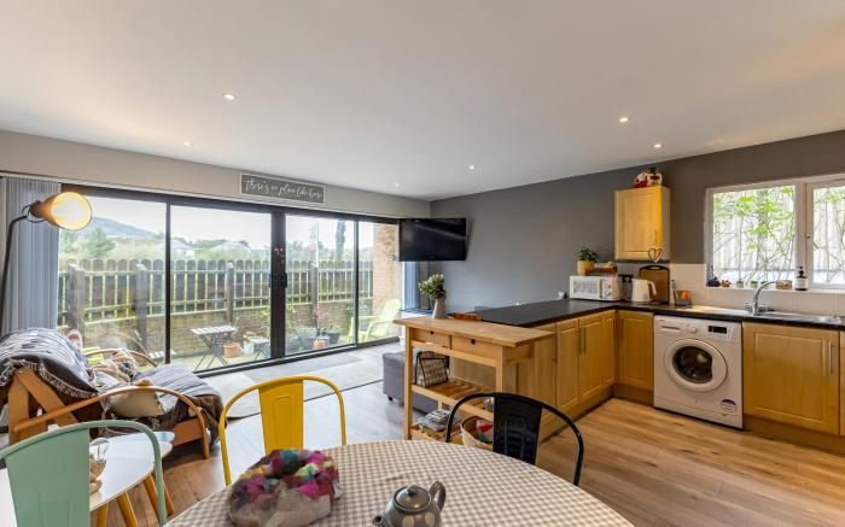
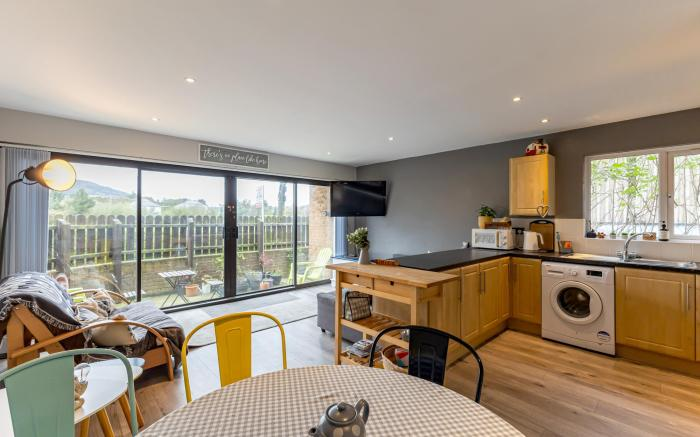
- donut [225,446,344,527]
